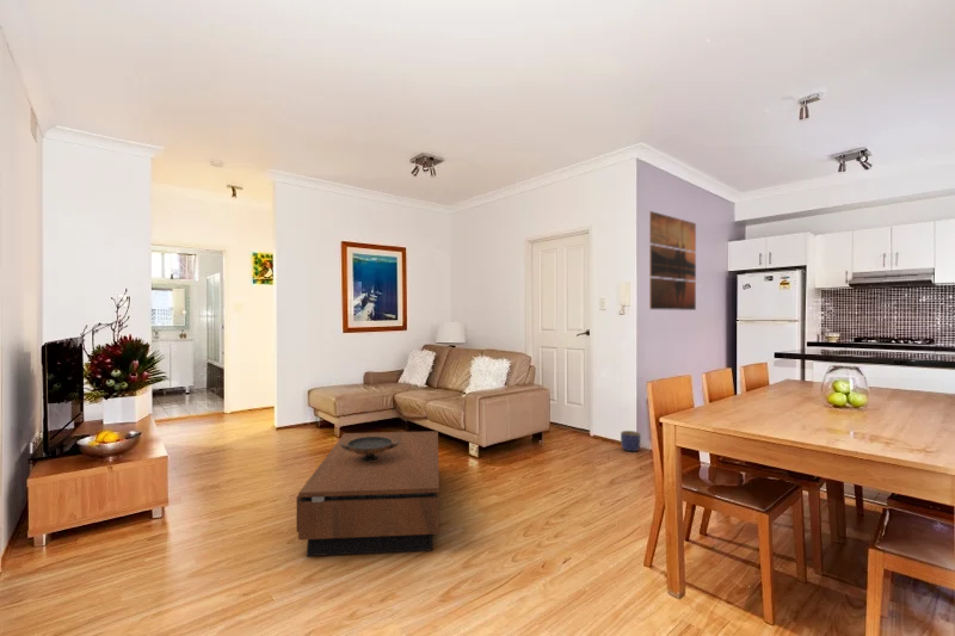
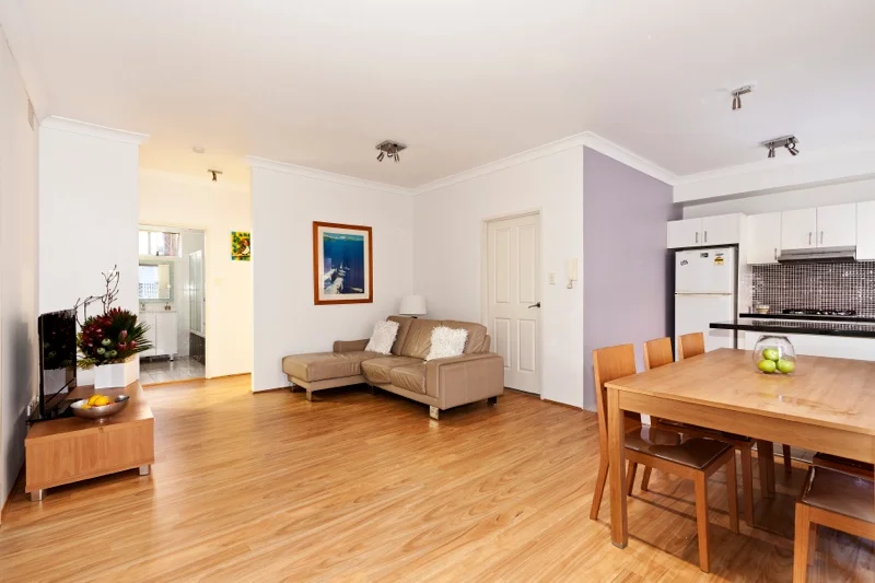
- planter [620,430,642,452]
- wall art [648,210,697,311]
- decorative bowl [340,437,399,463]
- coffee table [296,430,440,557]
